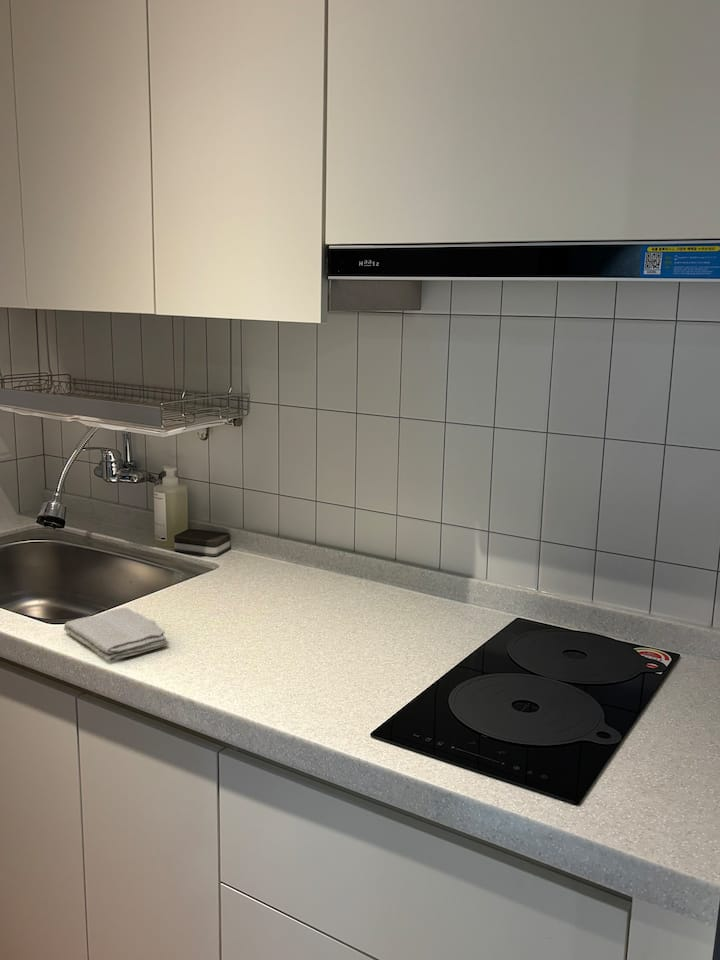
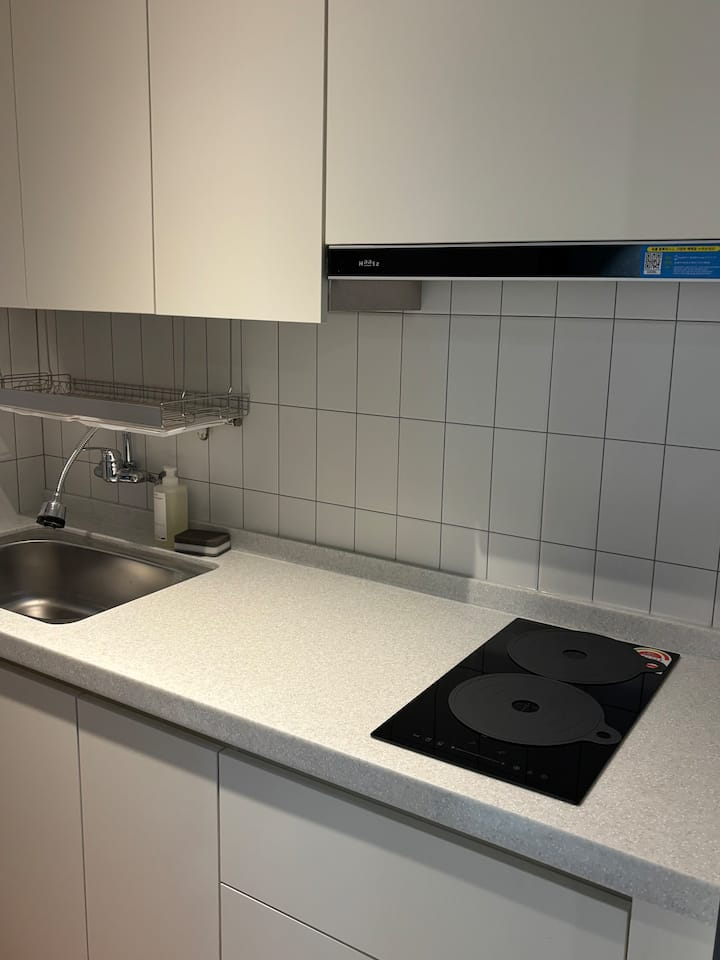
- washcloth [63,606,169,663]
